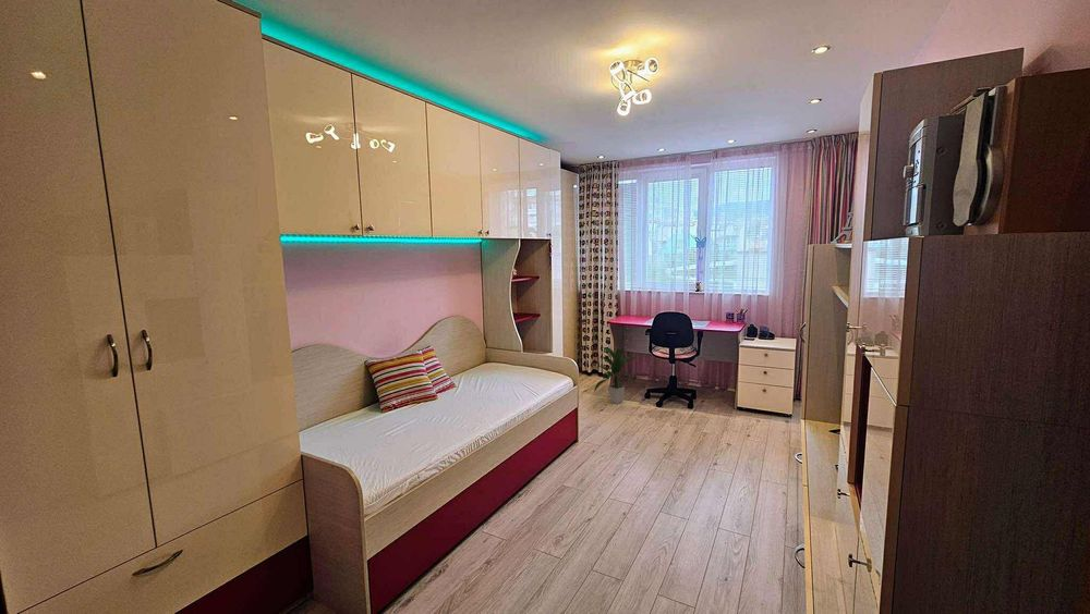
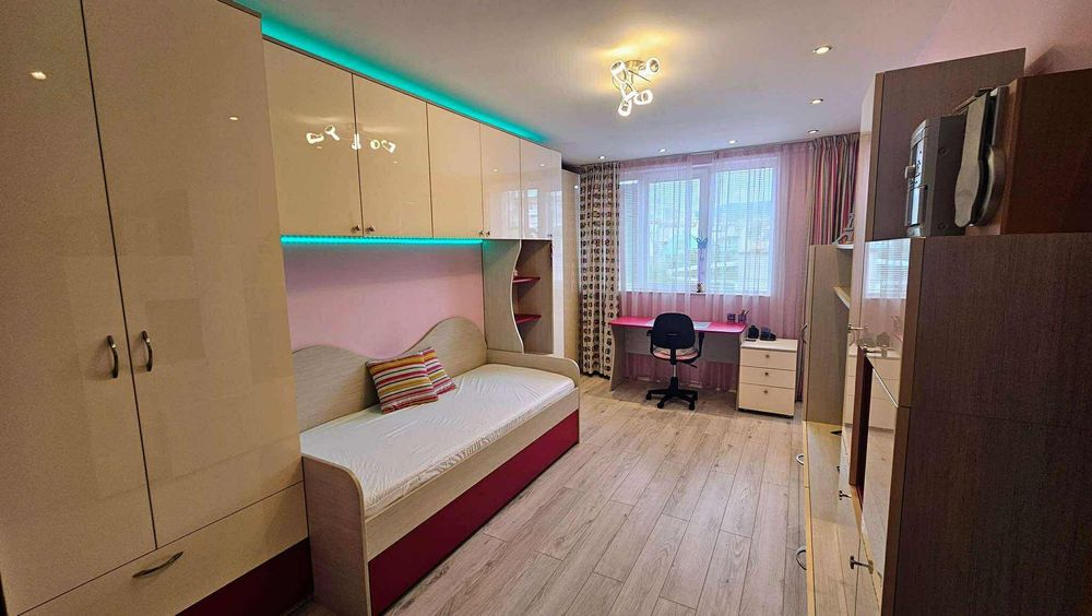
- indoor plant [593,344,641,405]
